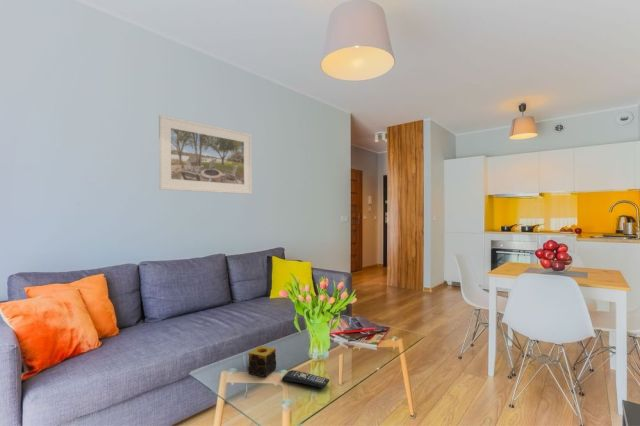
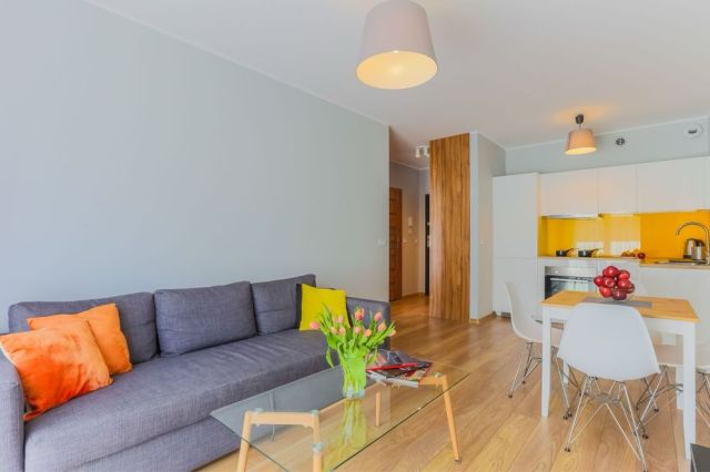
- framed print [158,114,253,195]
- candle [247,345,277,378]
- remote control [281,369,330,389]
